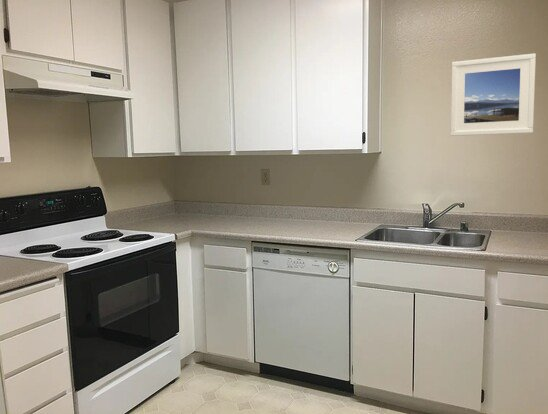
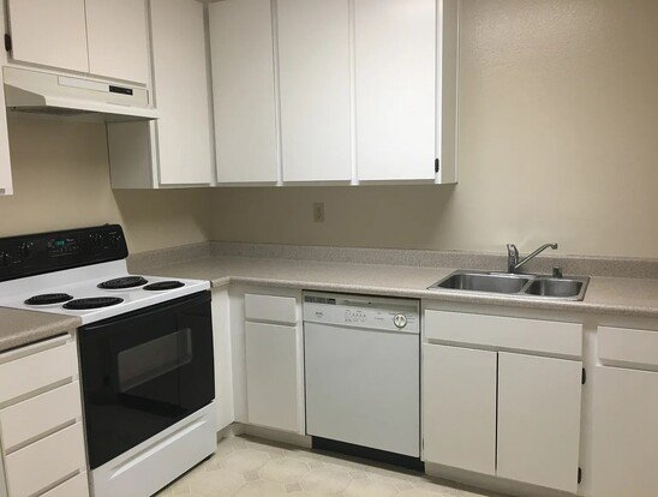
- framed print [450,53,537,137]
